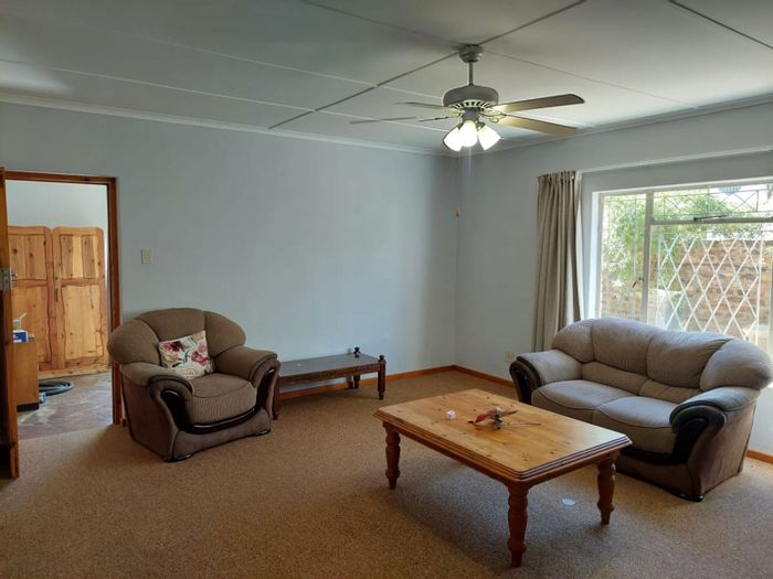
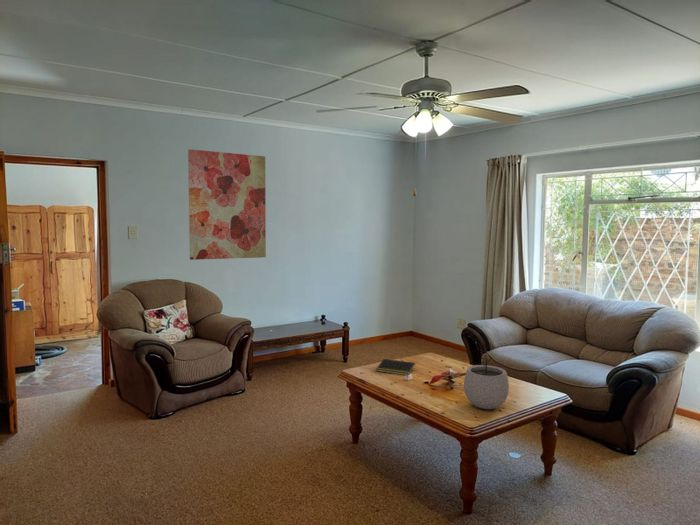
+ plant pot [463,356,510,410]
+ wall art [187,148,267,261]
+ notepad [375,358,416,376]
